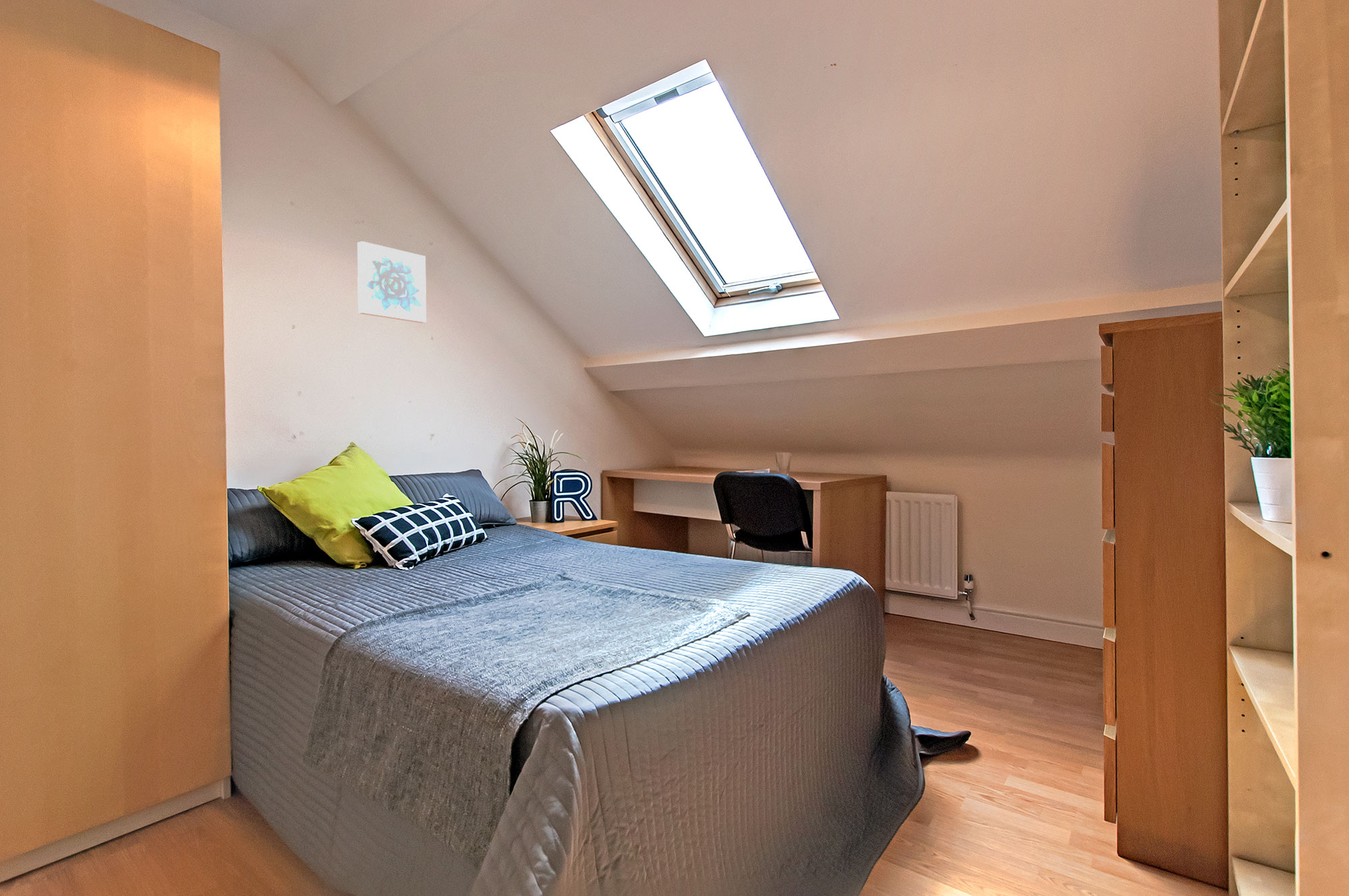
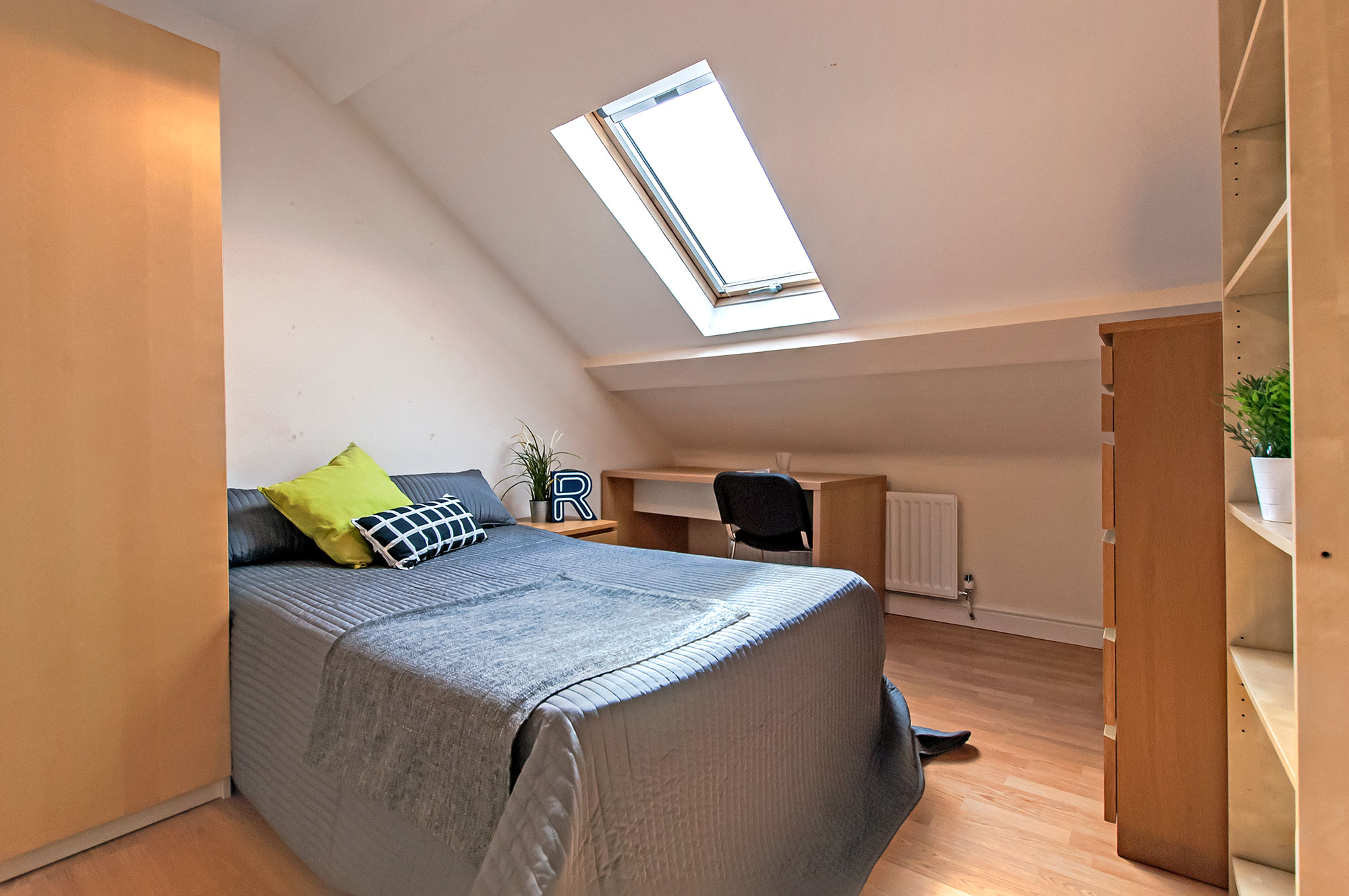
- wall art [357,241,427,324]
